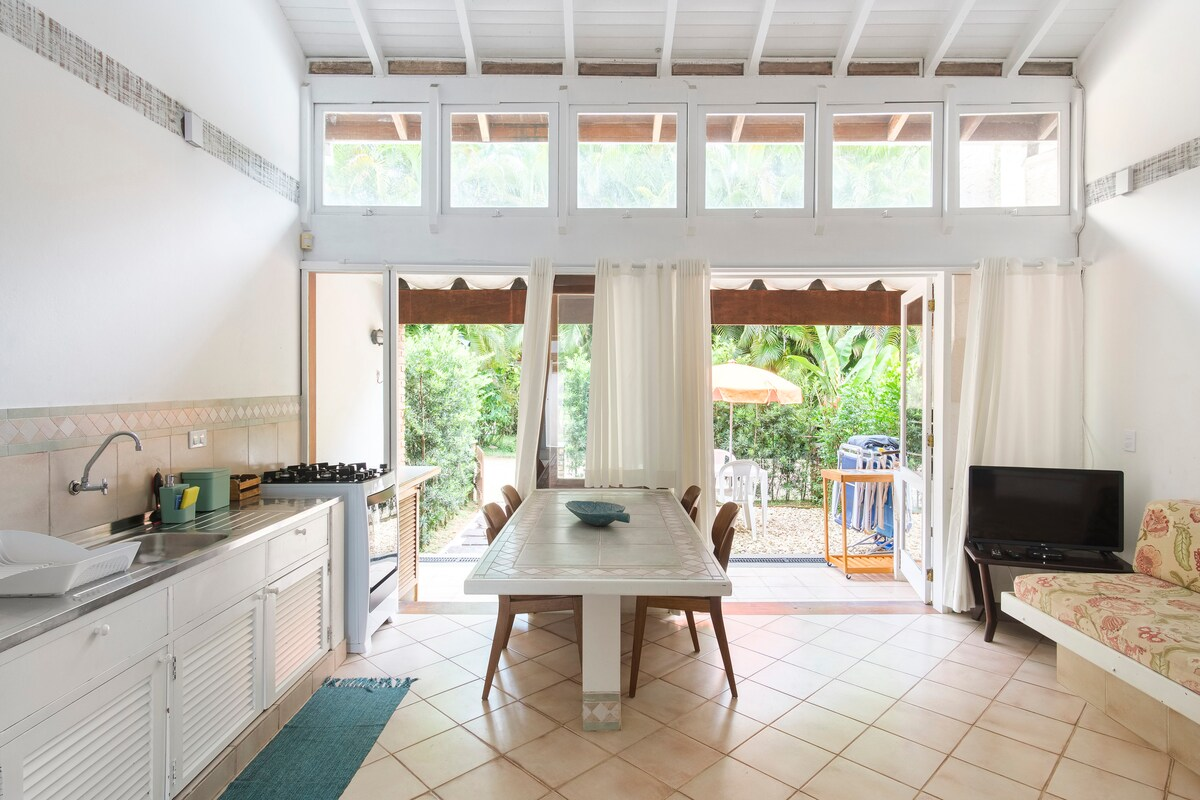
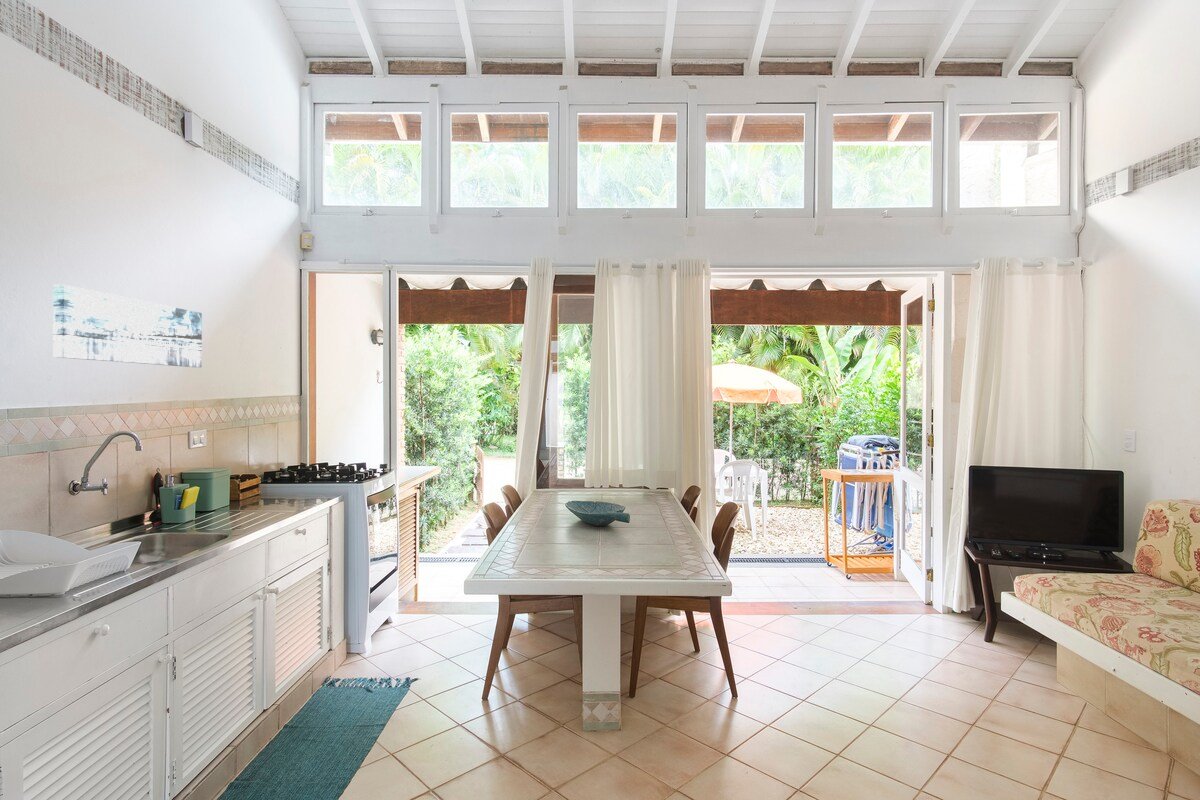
+ wall art [52,284,203,368]
